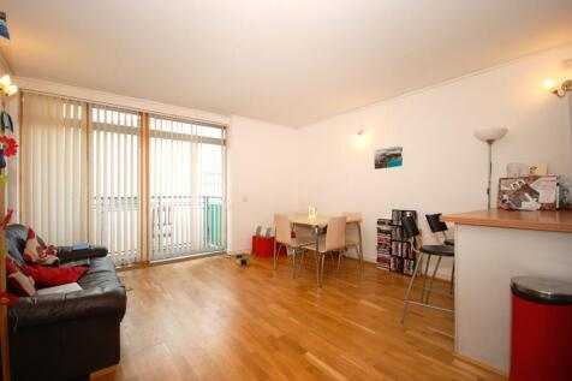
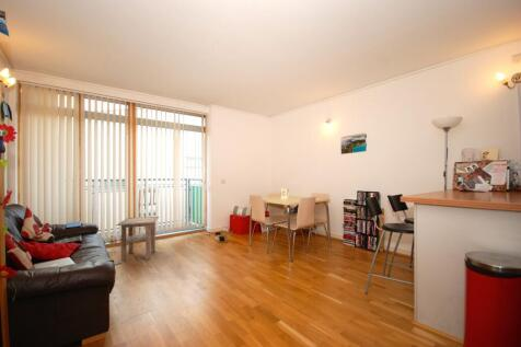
+ side table [115,216,160,263]
